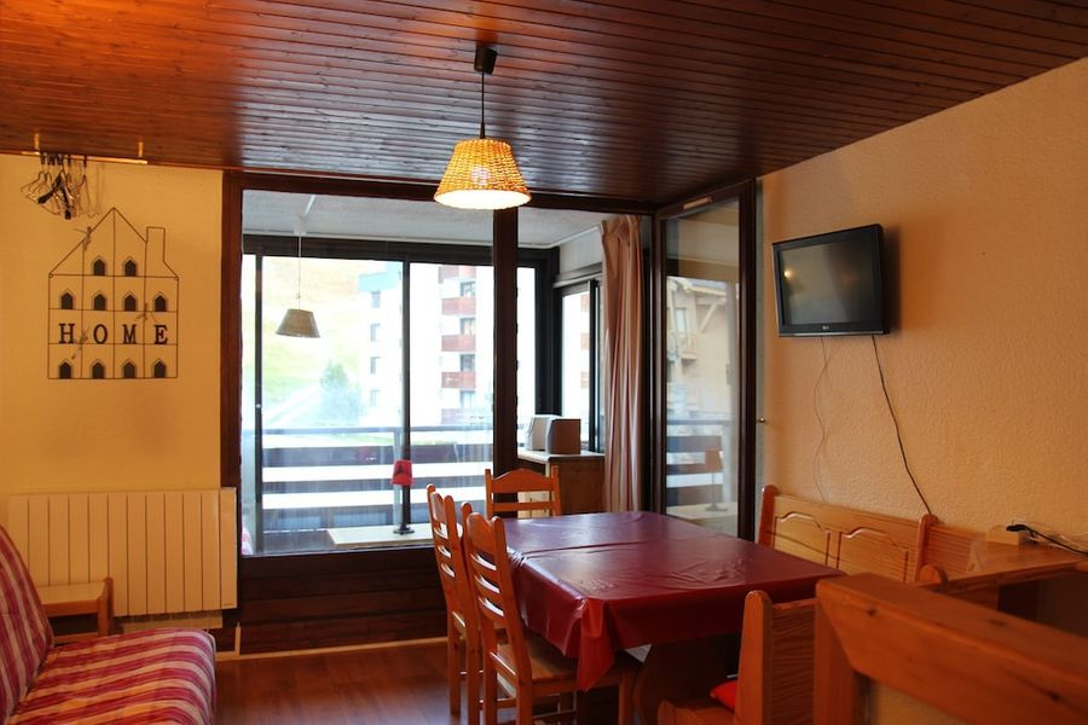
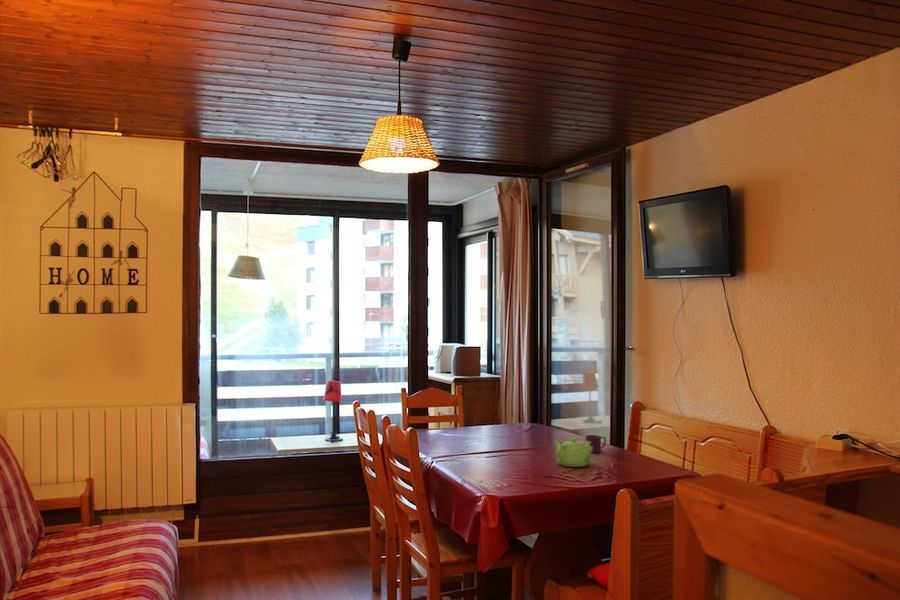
+ teapot [553,437,593,468]
+ mug [584,434,607,454]
